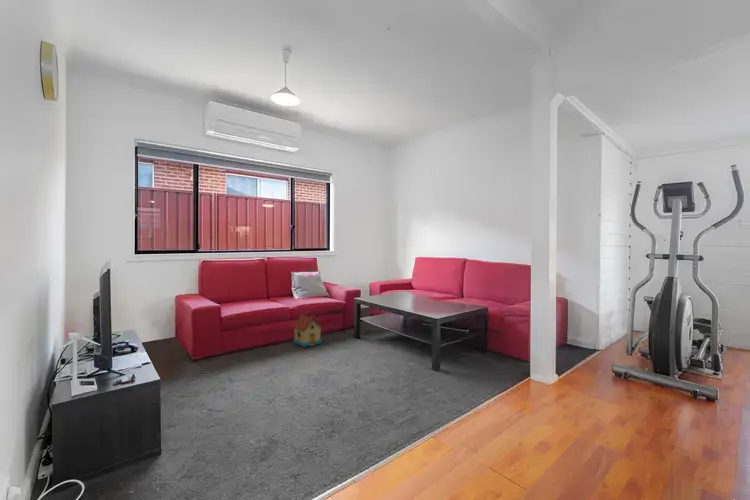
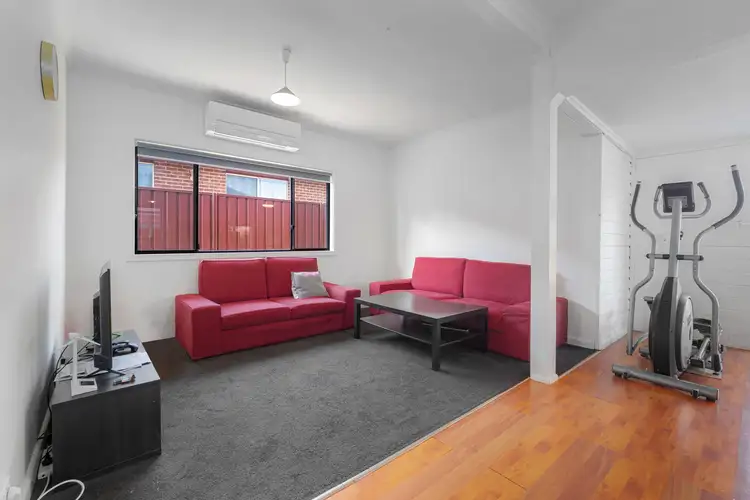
- toy house [290,313,325,348]
